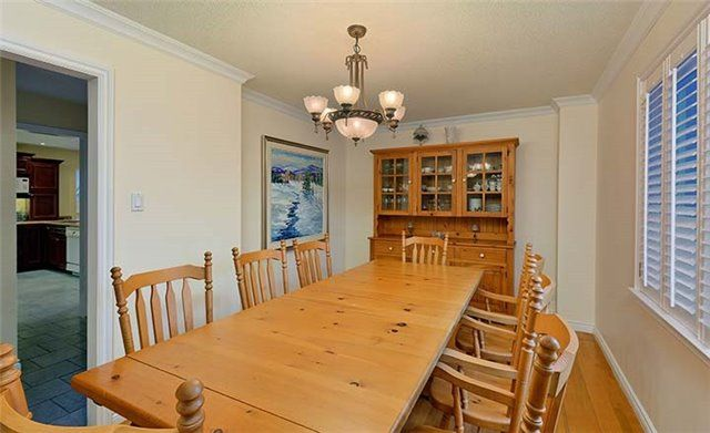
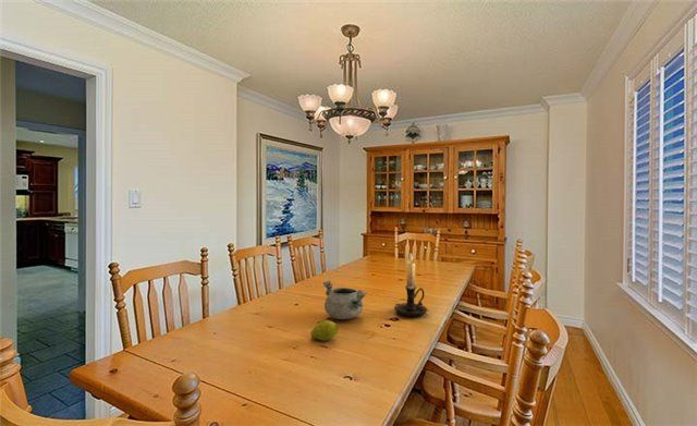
+ fruit [309,319,340,342]
+ decorative bowl [322,280,368,320]
+ candle holder [393,252,428,318]
